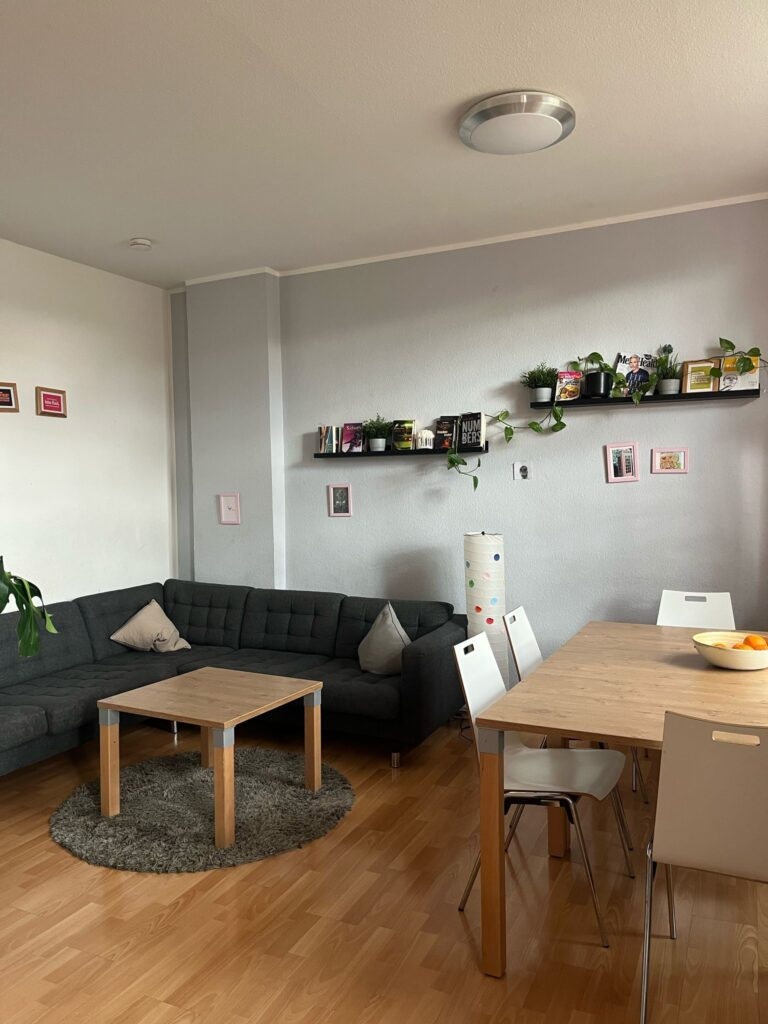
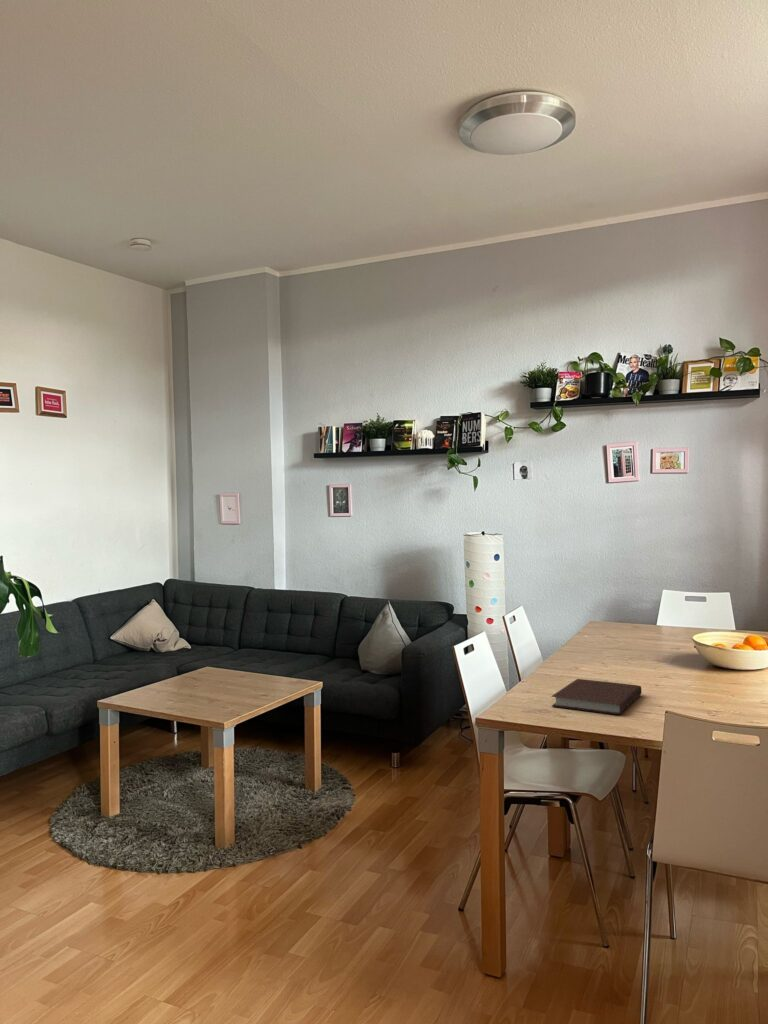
+ notebook [550,678,642,716]
